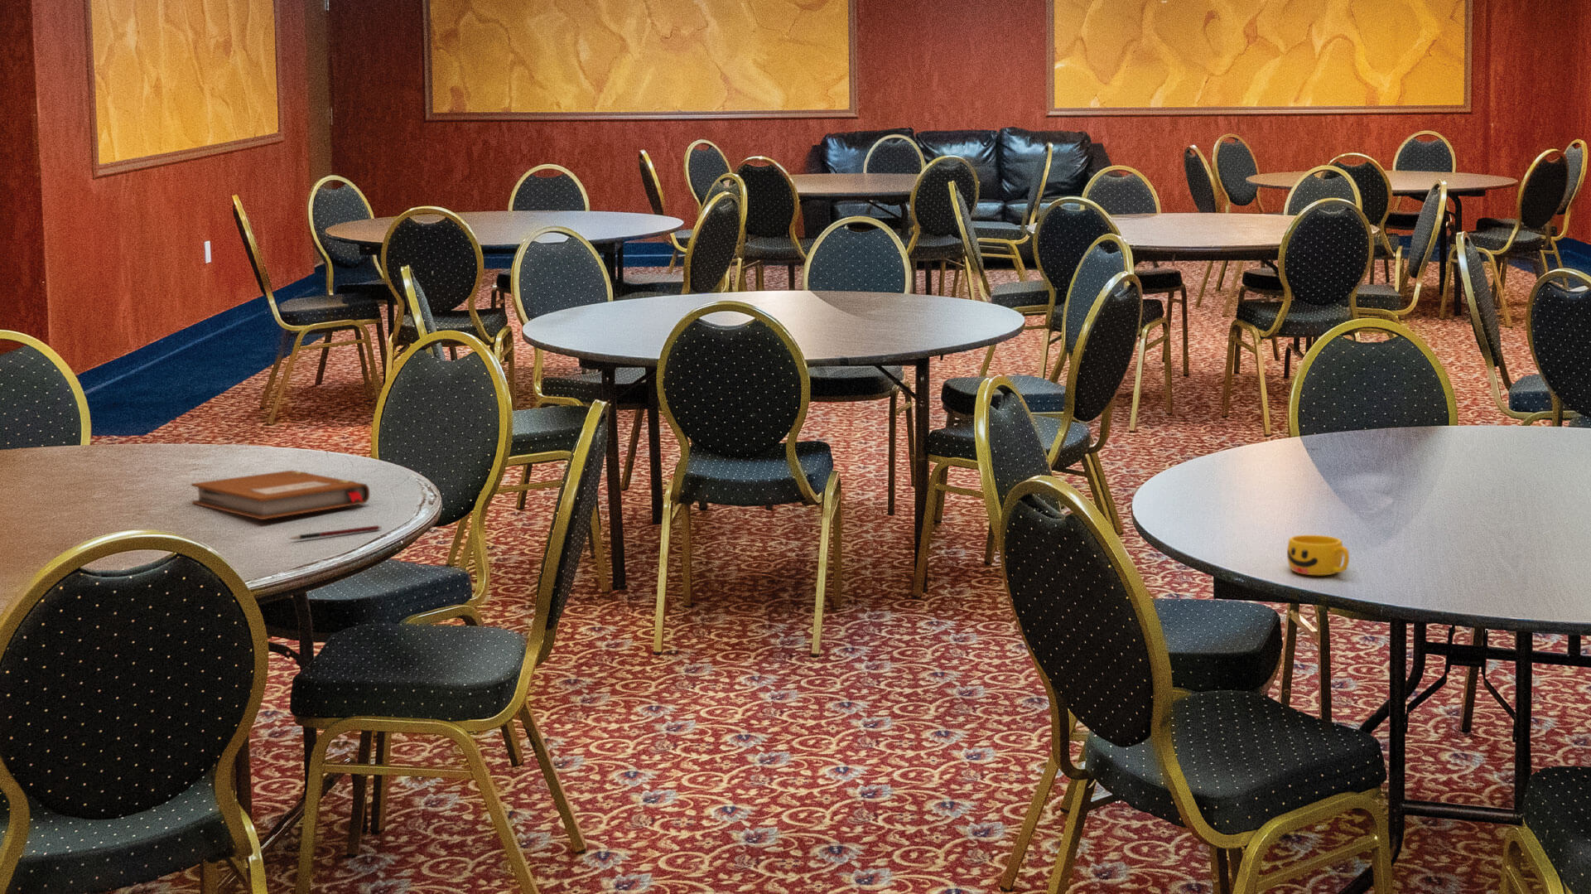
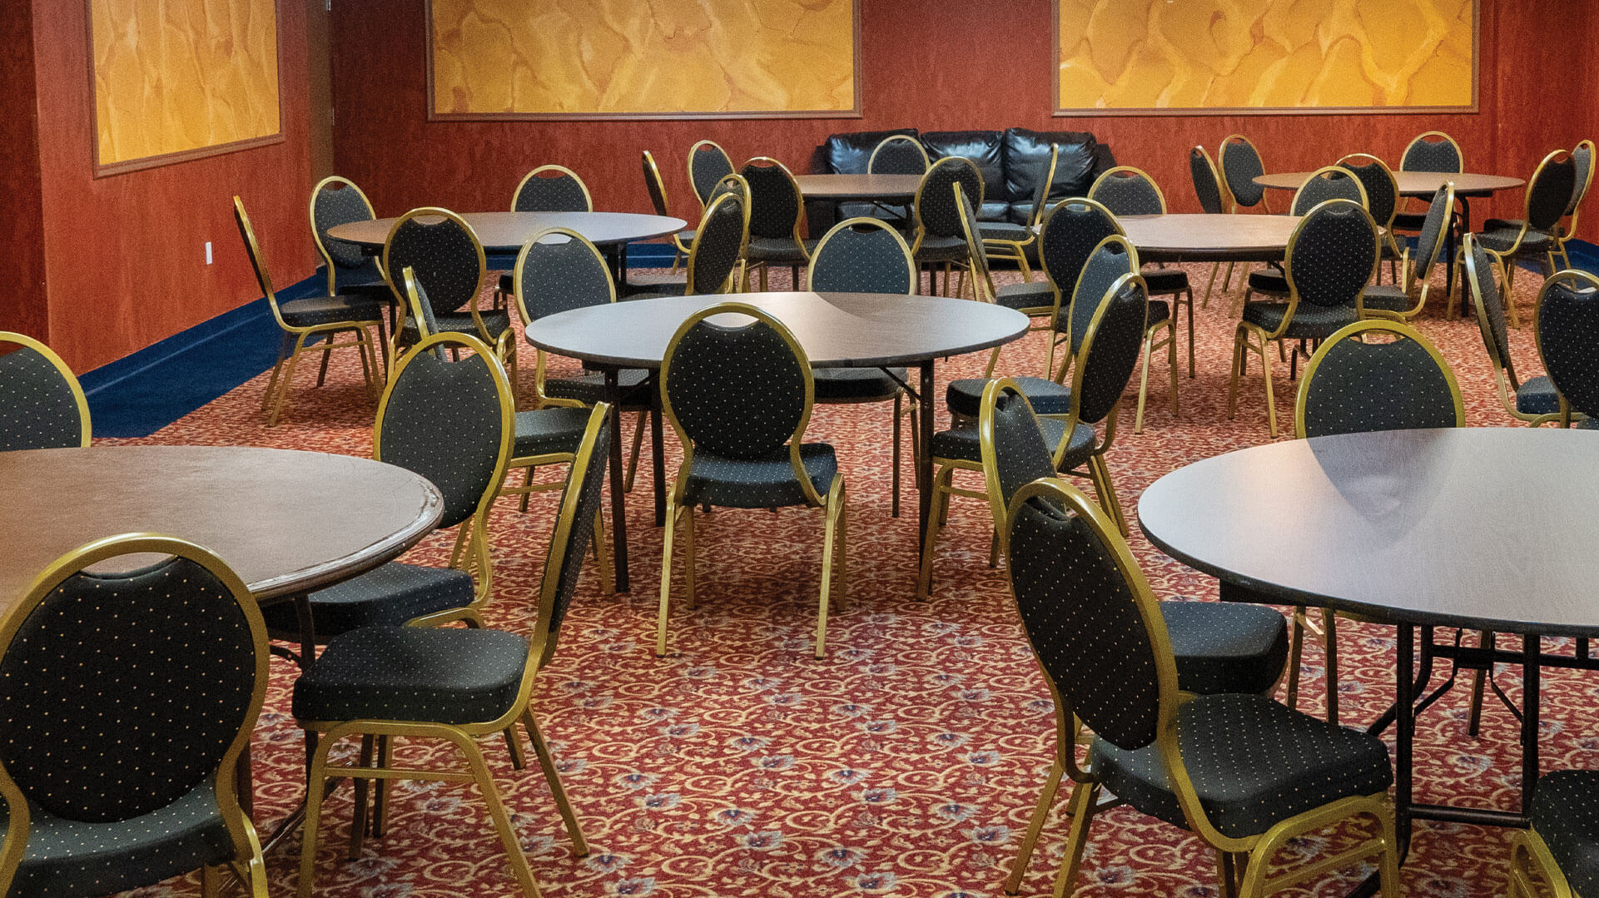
- notebook [190,470,370,520]
- pen [288,525,382,540]
- cup [1286,534,1350,576]
